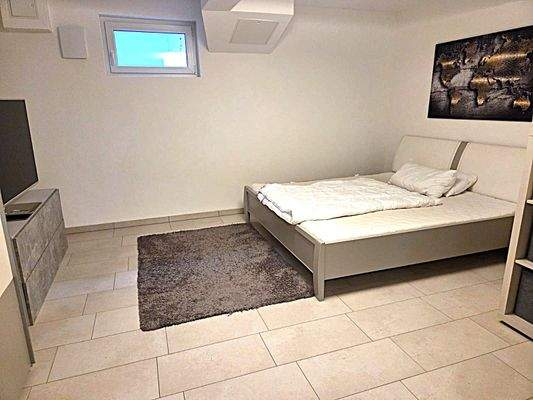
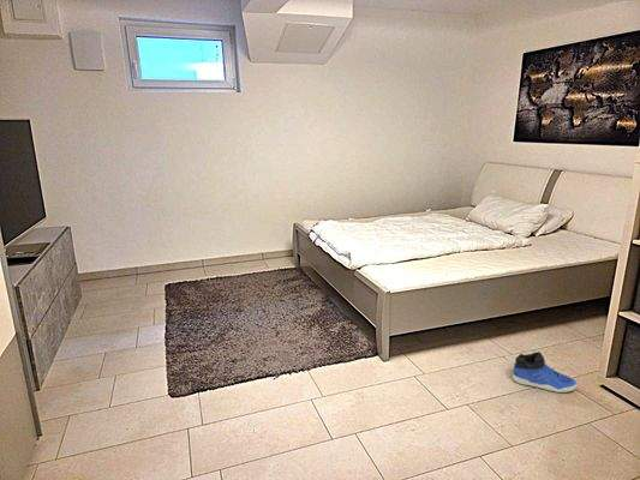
+ sneaker [512,350,578,394]
